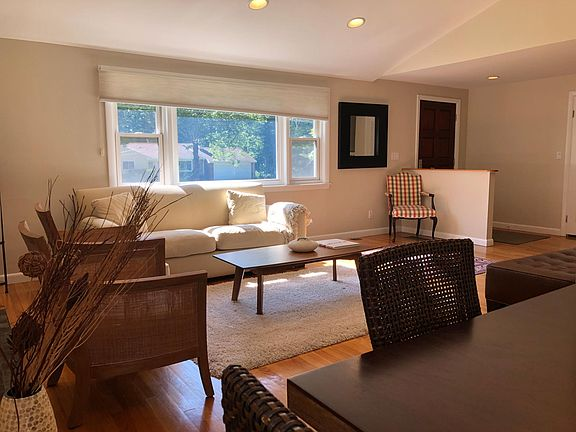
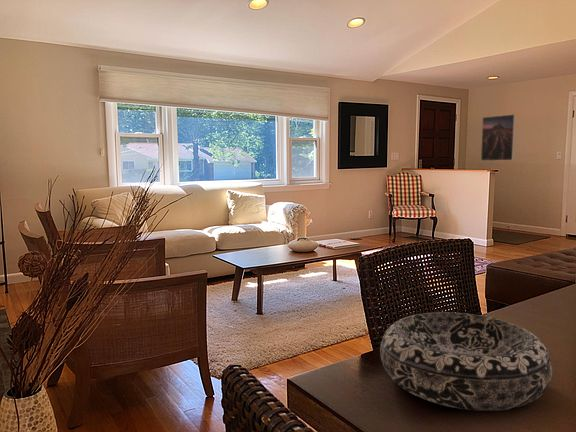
+ decorative bowl [379,311,553,412]
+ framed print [480,113,516,162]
